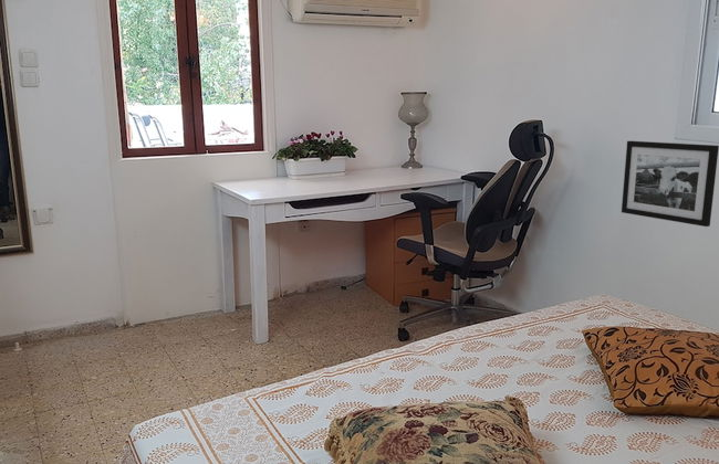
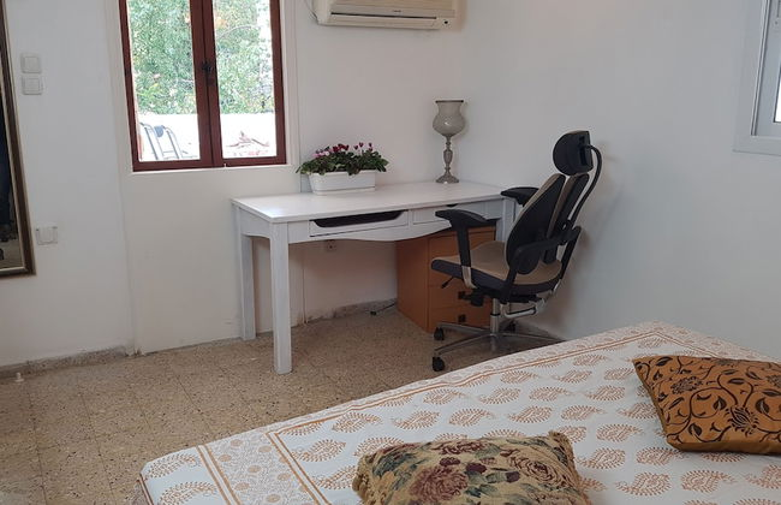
- picture frame [621,140,719,228]
